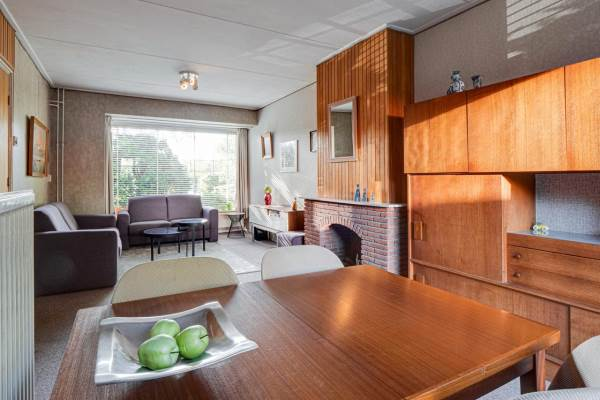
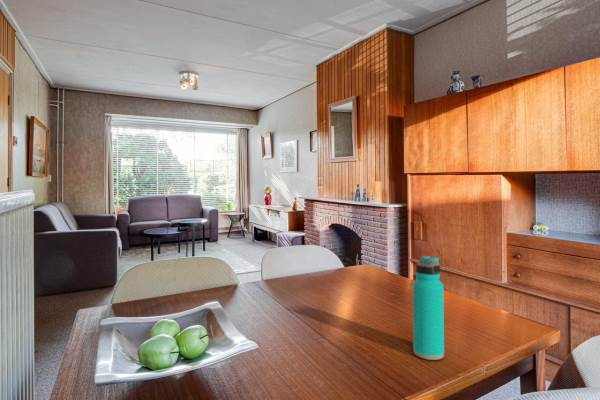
+ water bottle [412,255,445,361]
